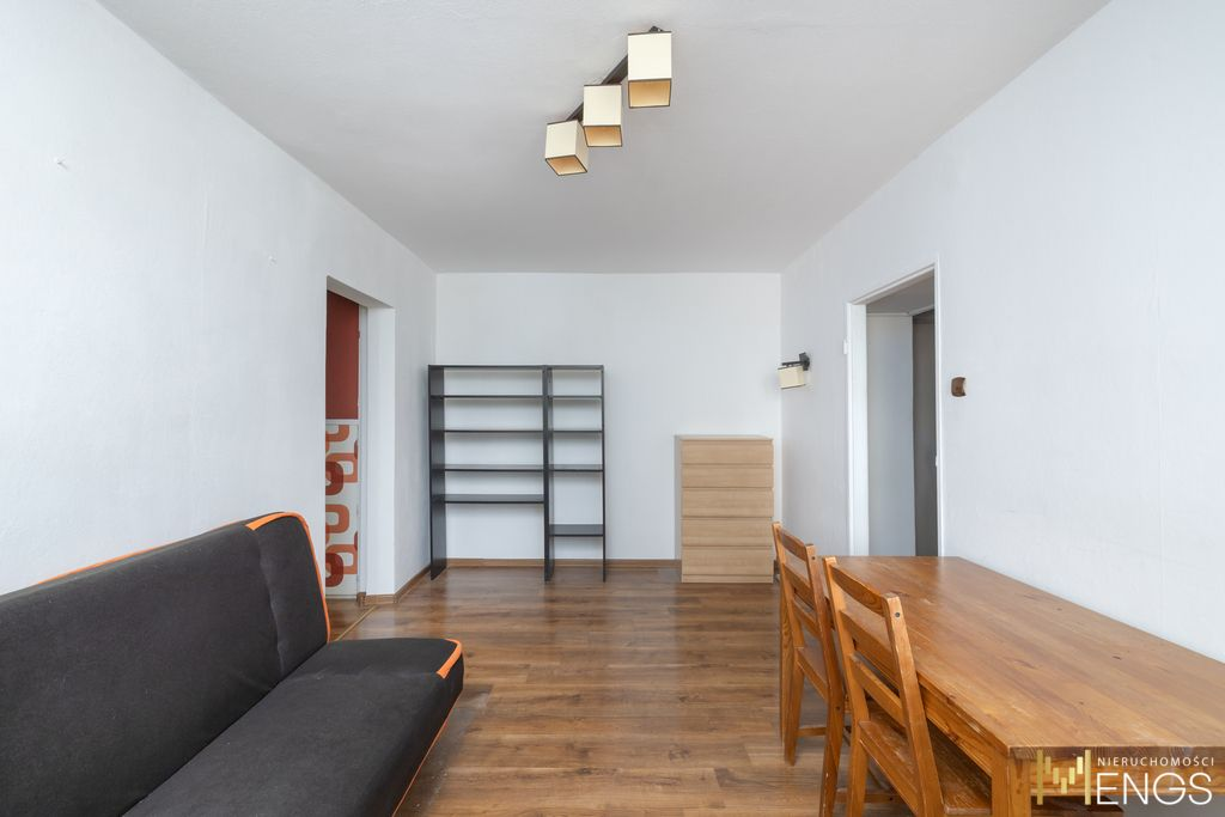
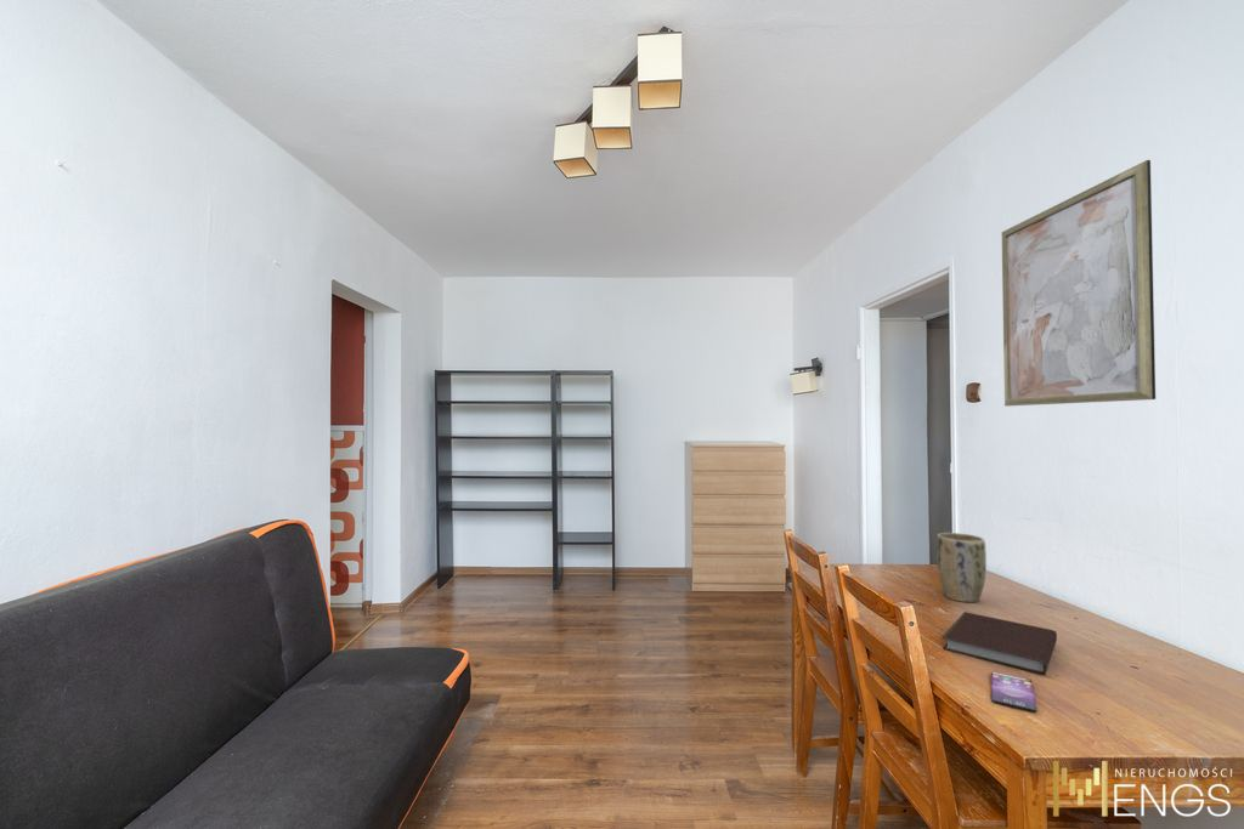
+ wall art [1001,159,1157,408]
+ plant pot [935,532,988,603]
+ notebook [940,611,1058,676]
+ smartphone [990,670,1037,714]
